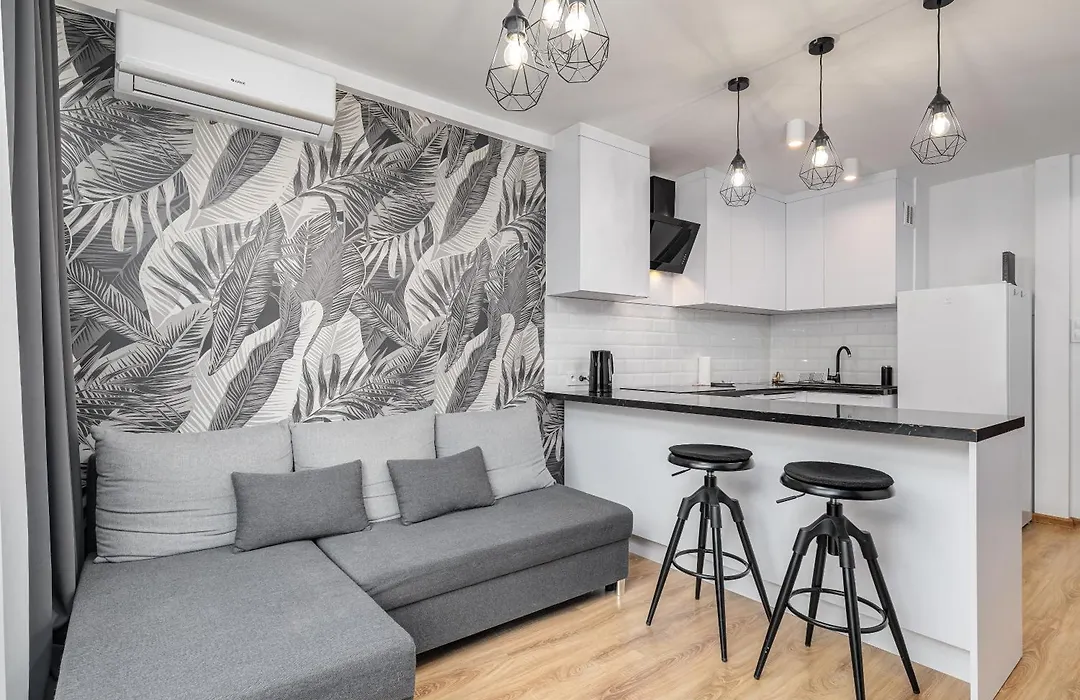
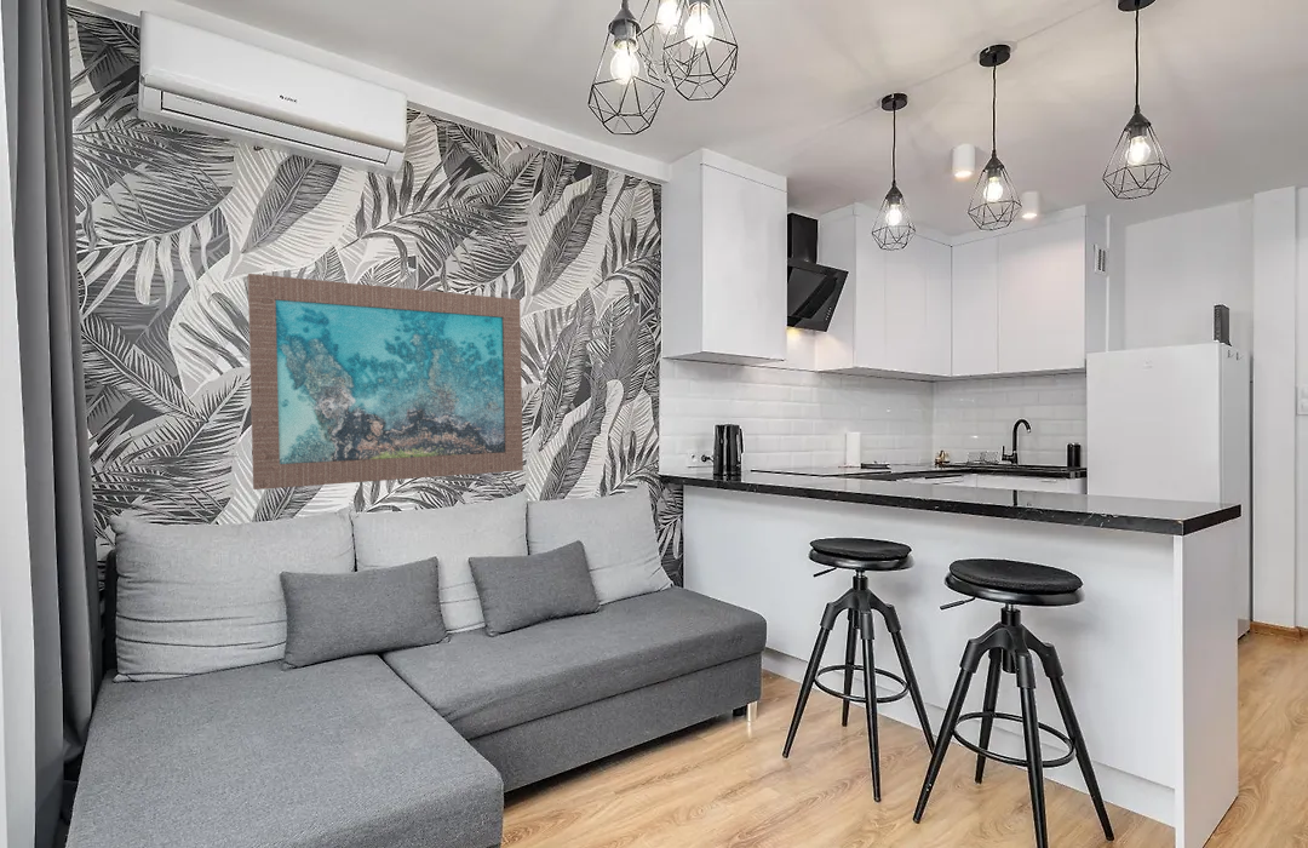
+ wall art [247,273,524,491]
